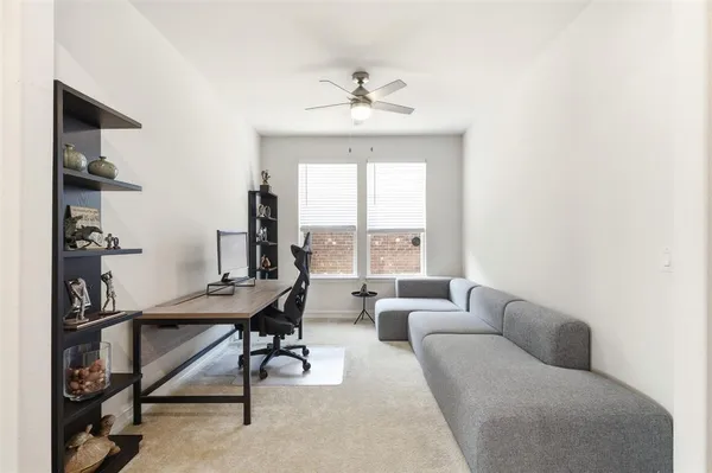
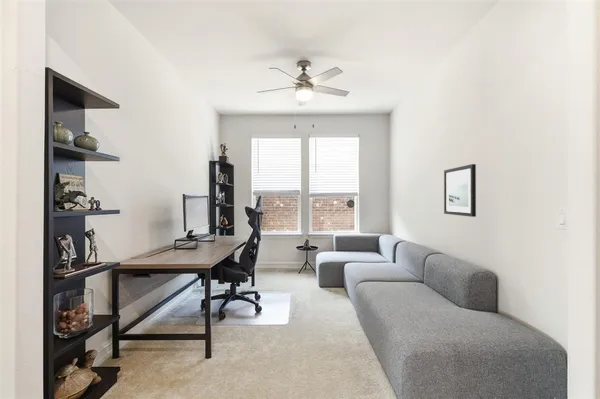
+ wall art [443,163,477,218]
